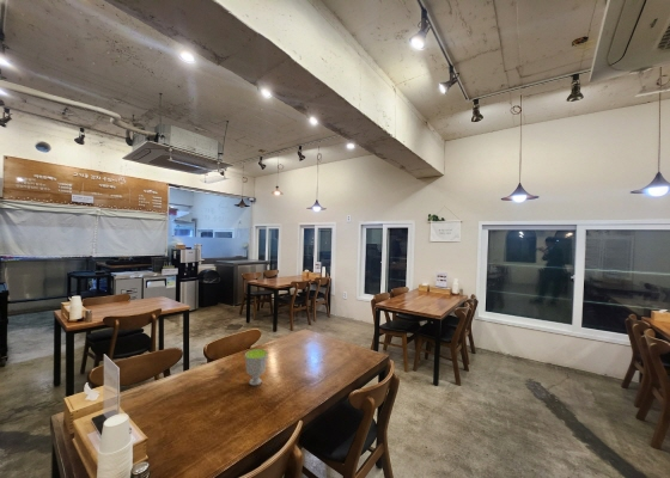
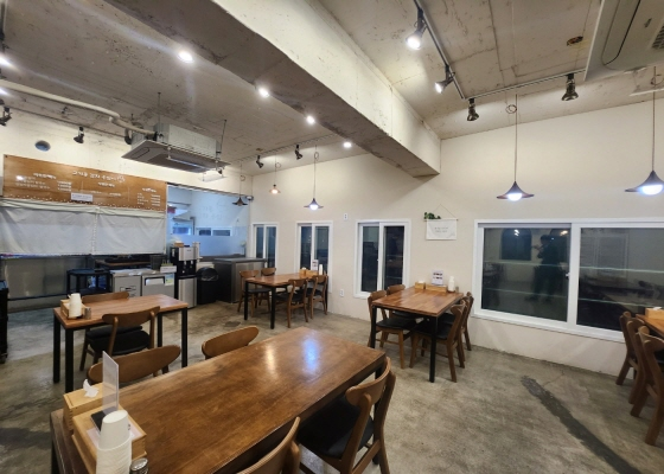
- cup [244,348,269,386]
